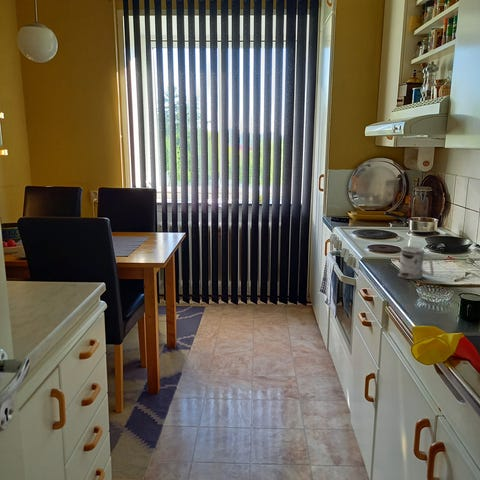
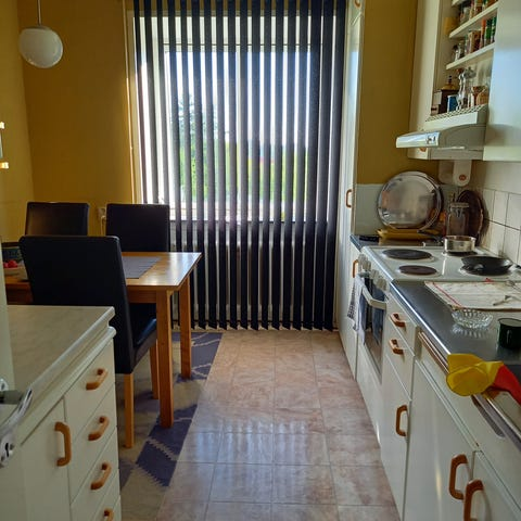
- mug [397,245,435,280]
